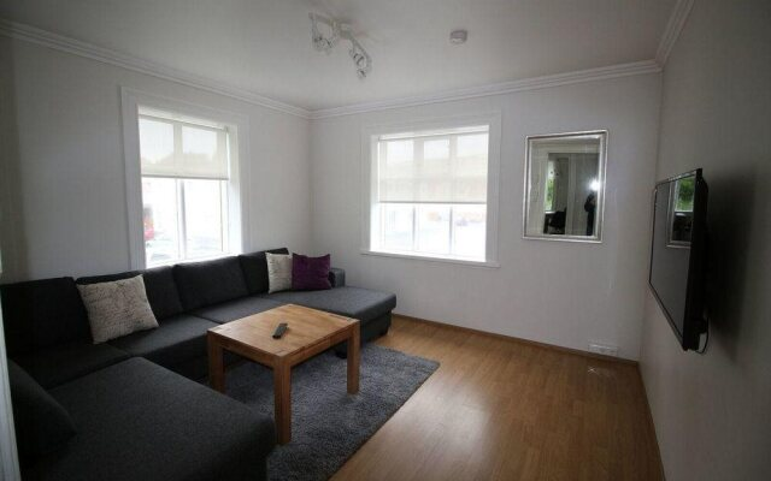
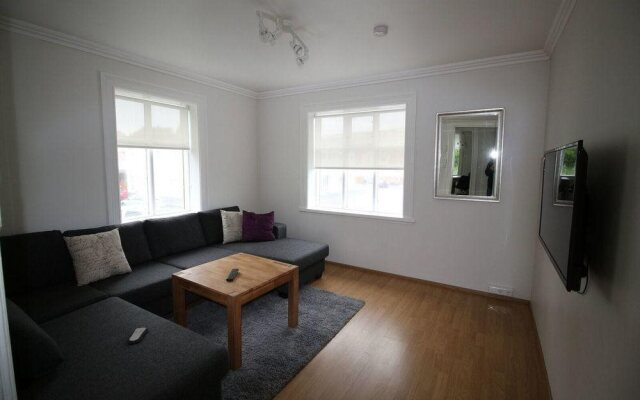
+ remote control [126,326,149,345]
